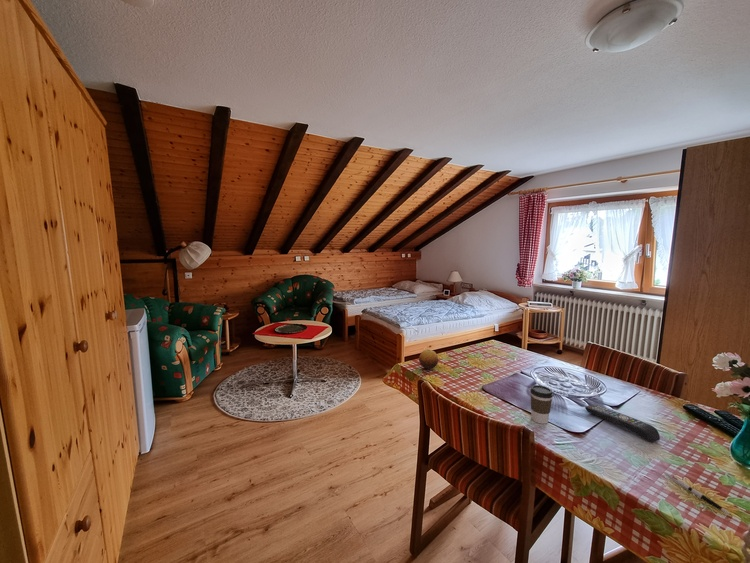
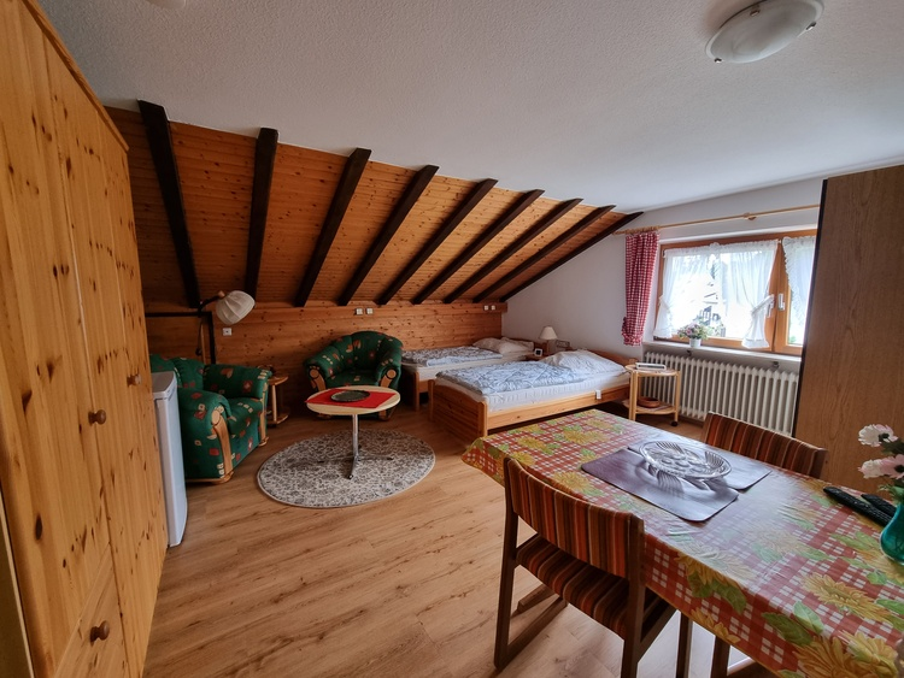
- fruit [418,349,439,370]
- pen [664,472,732,516]
- coffee cup [529,384,554,425]
- remote control [584,403,661,443]
